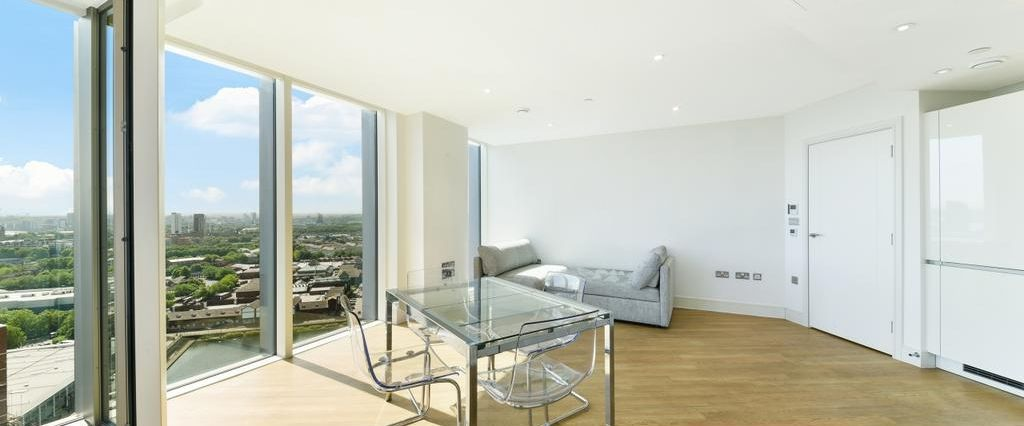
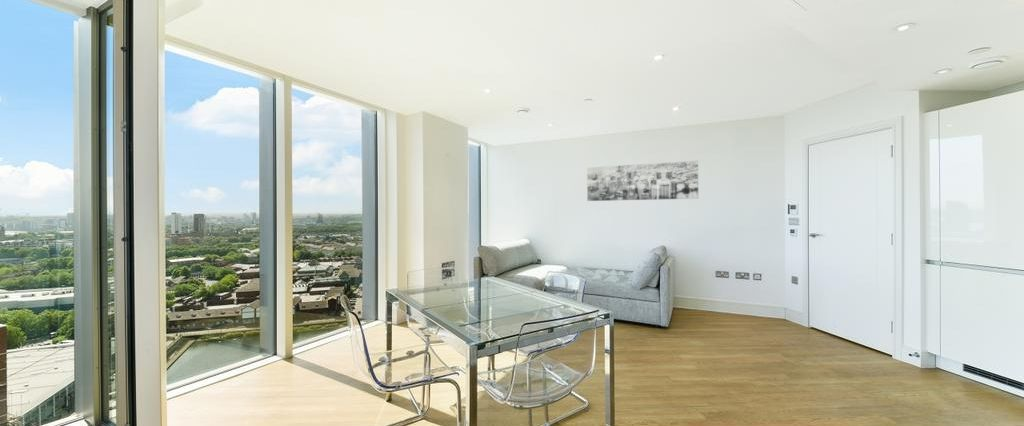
+ wall art [586,160,699,202]
